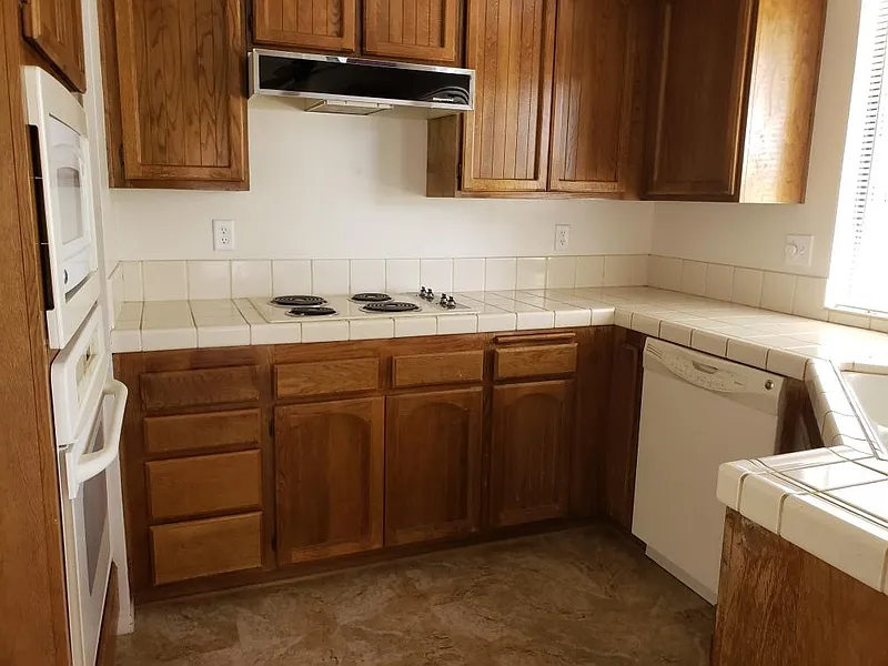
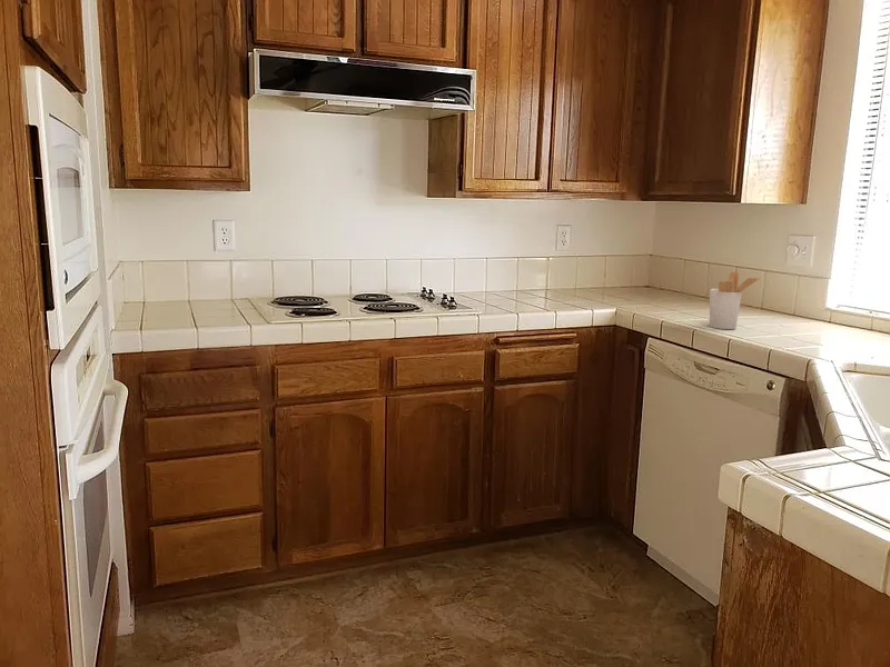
+ utensil holder [709,270,761,330]
